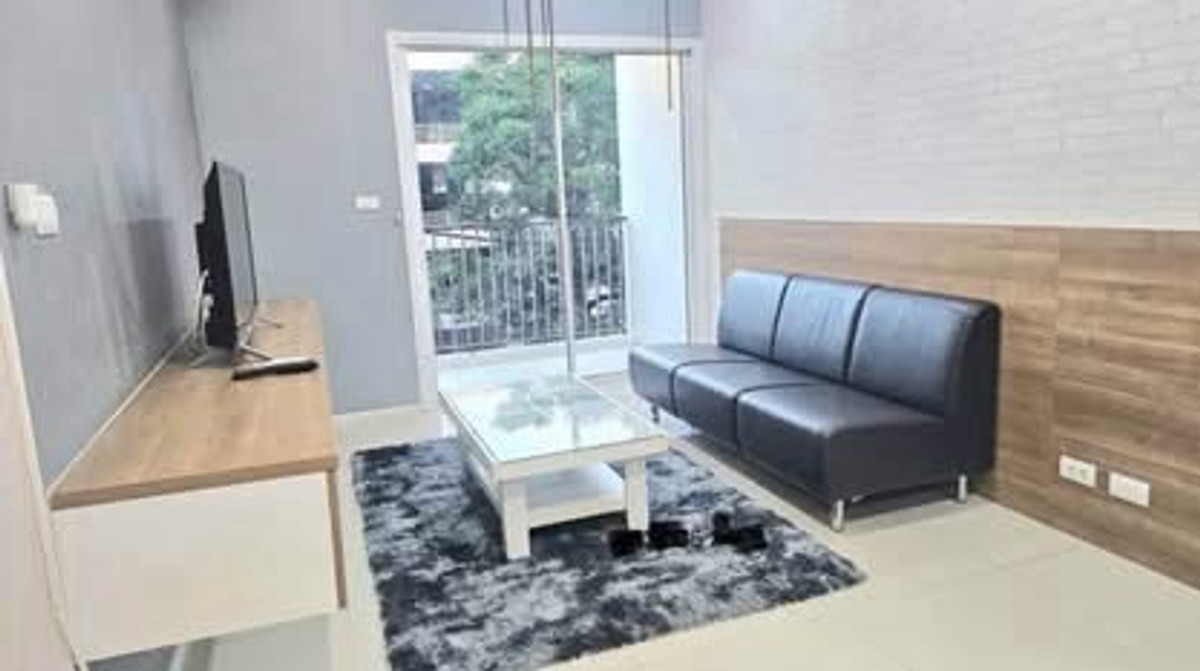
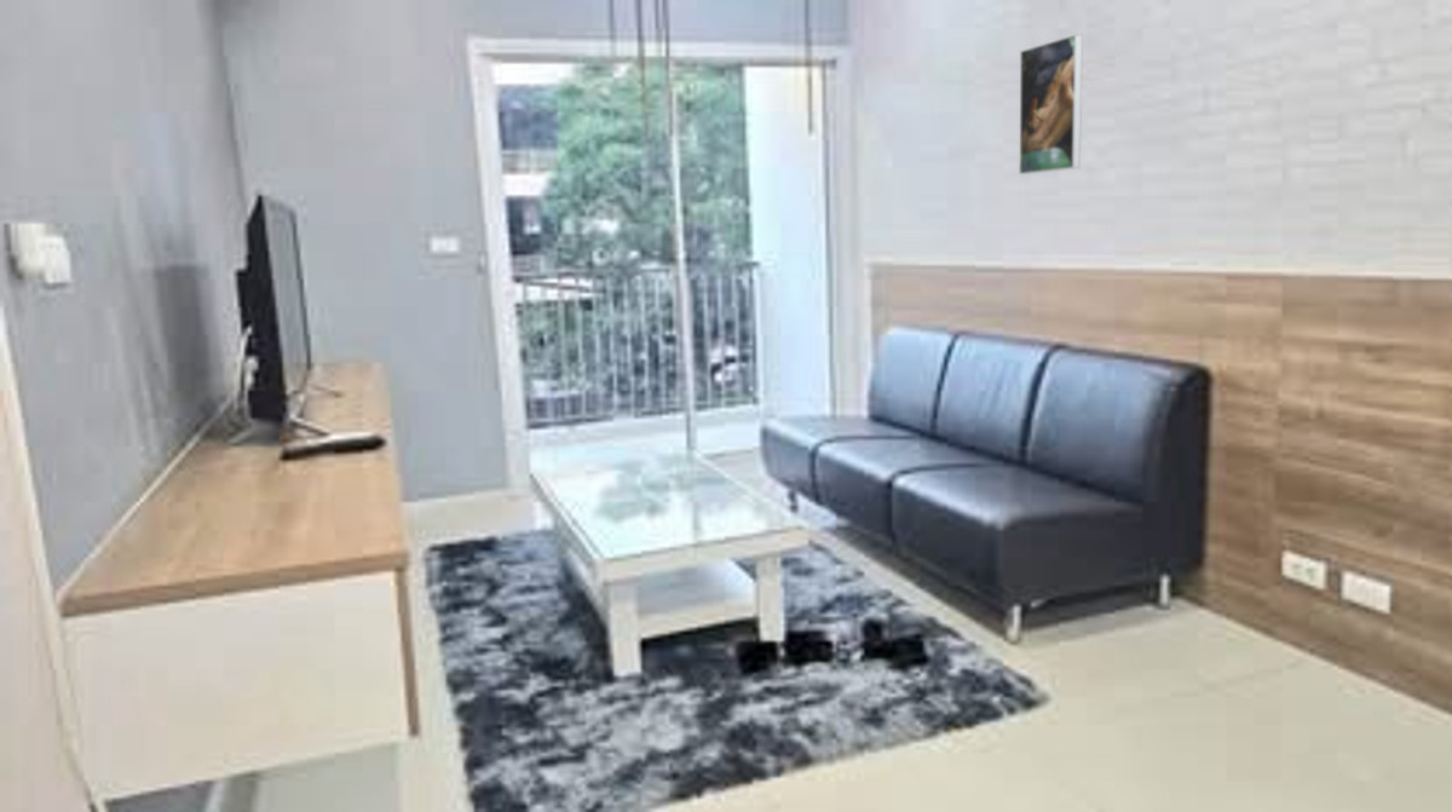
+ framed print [1018,33,1084,175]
